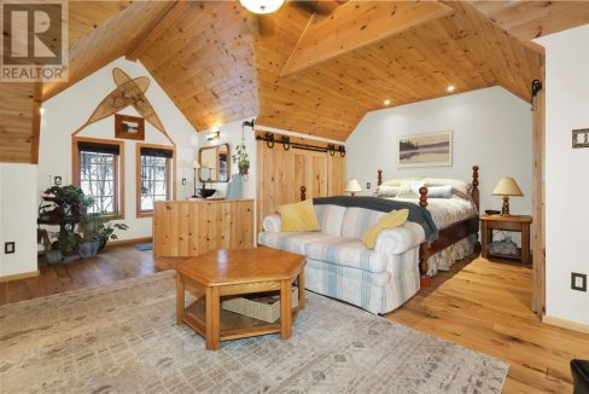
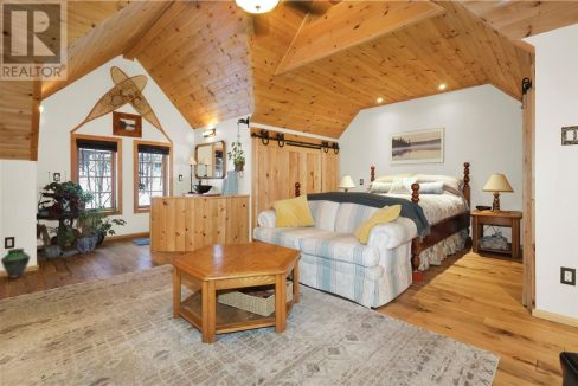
+ vase [0,247,32,279]
